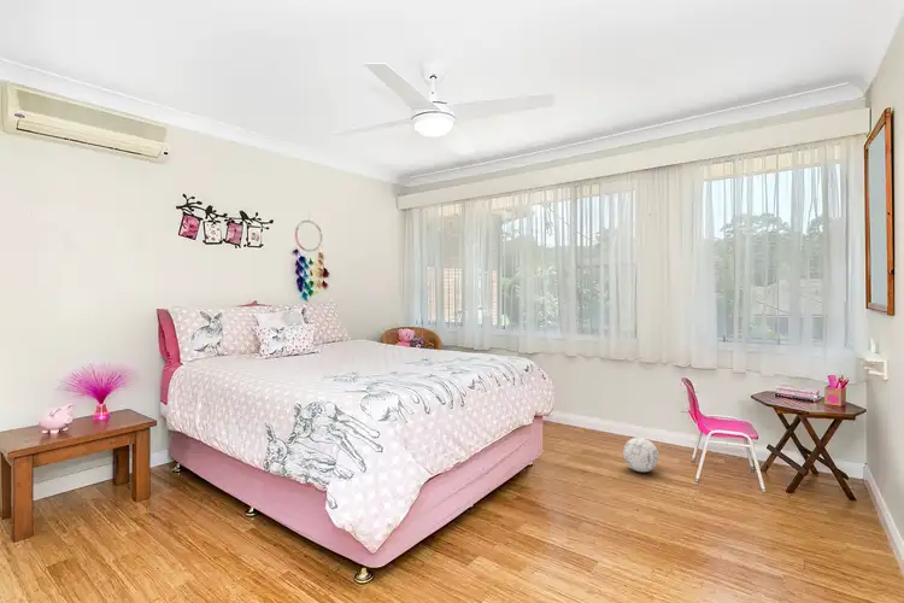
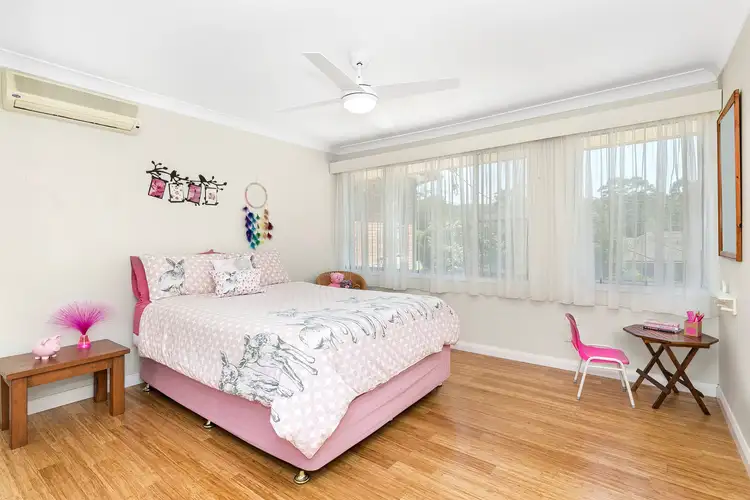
- ball [622,437,659,473]
